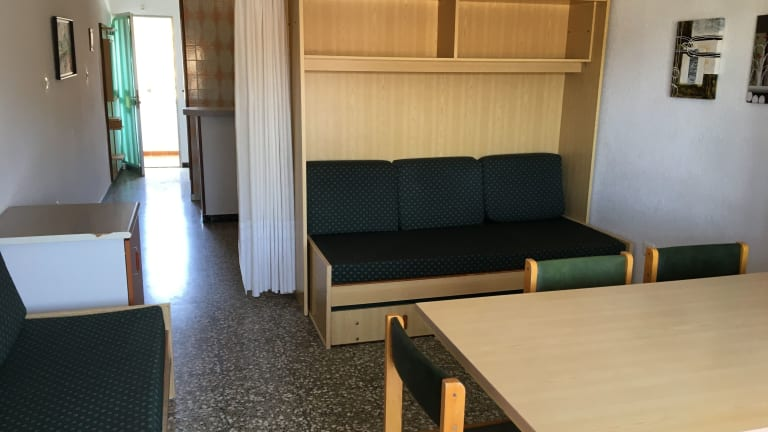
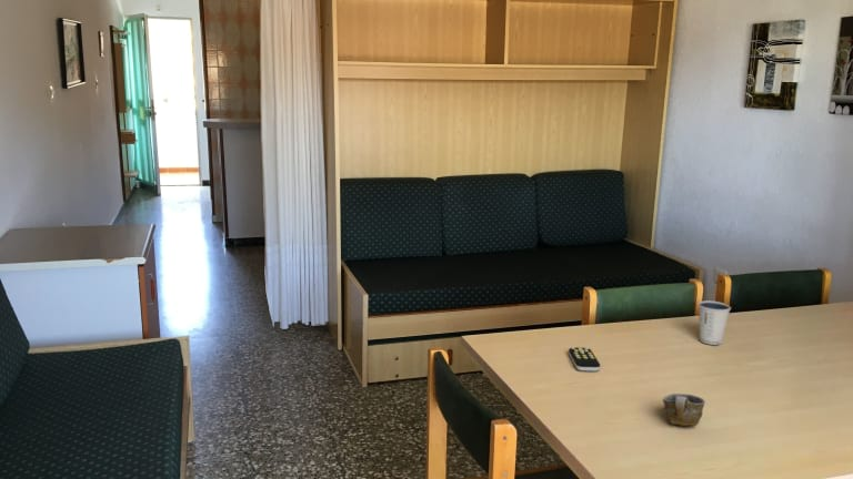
+ remote control [568,346,601,373]
+ cup [662,393,706,427]
+ dixie cup [698,300,732,346]
